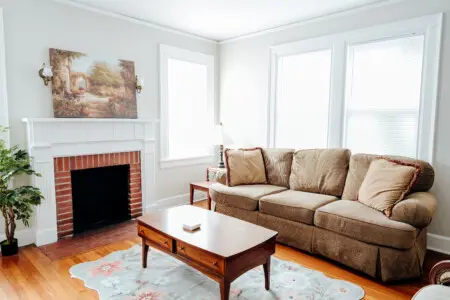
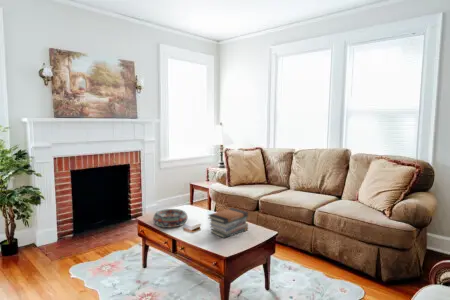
+ book stack [207,207,249,239]
+ decorative bowl [152,208,188,229]
